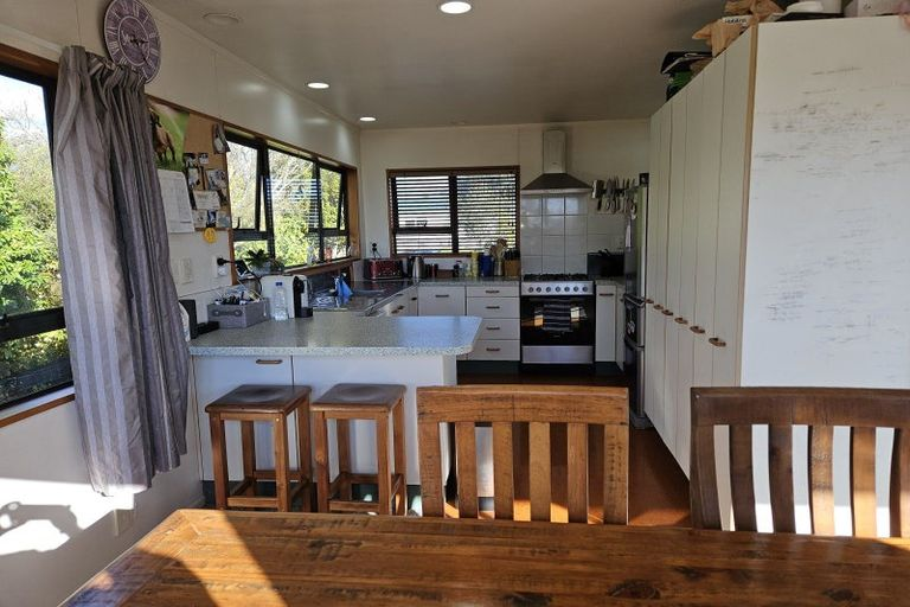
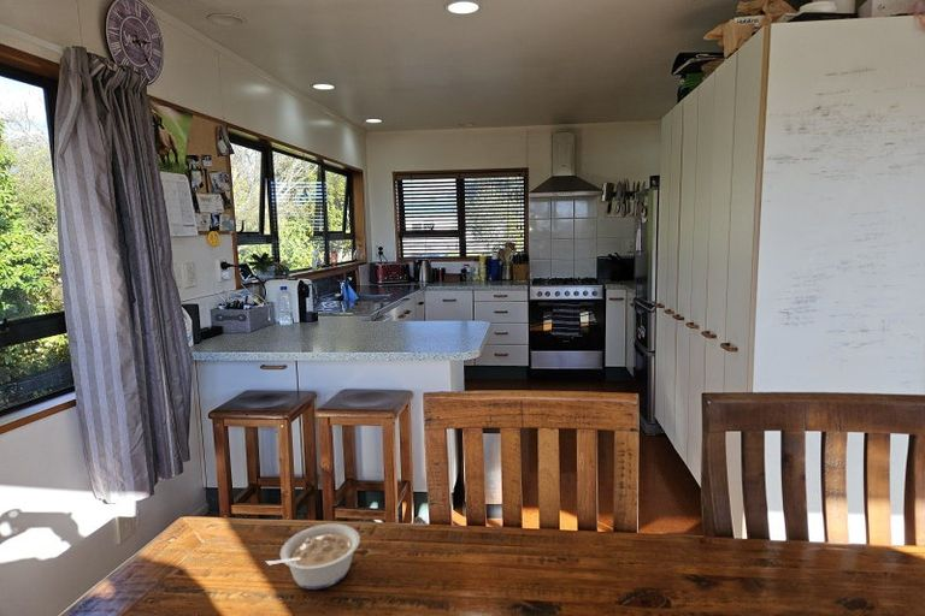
+ legume [264,523,361,591]
